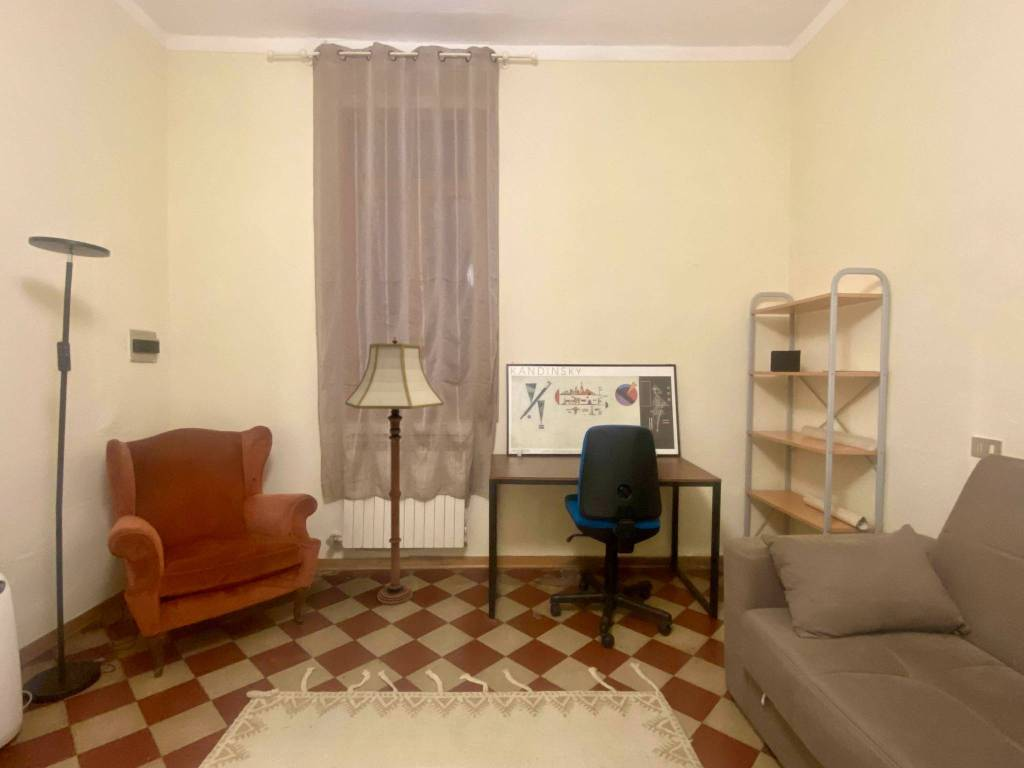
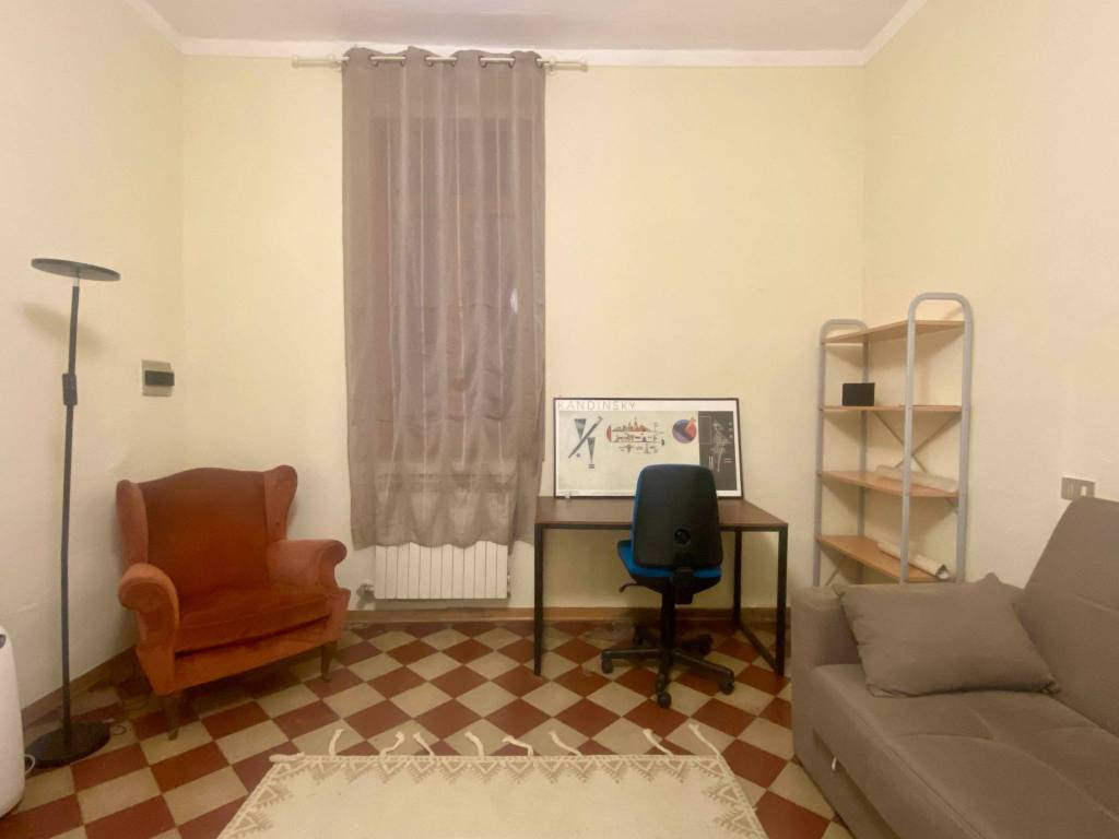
- floor lamp [344,335,445,606]
